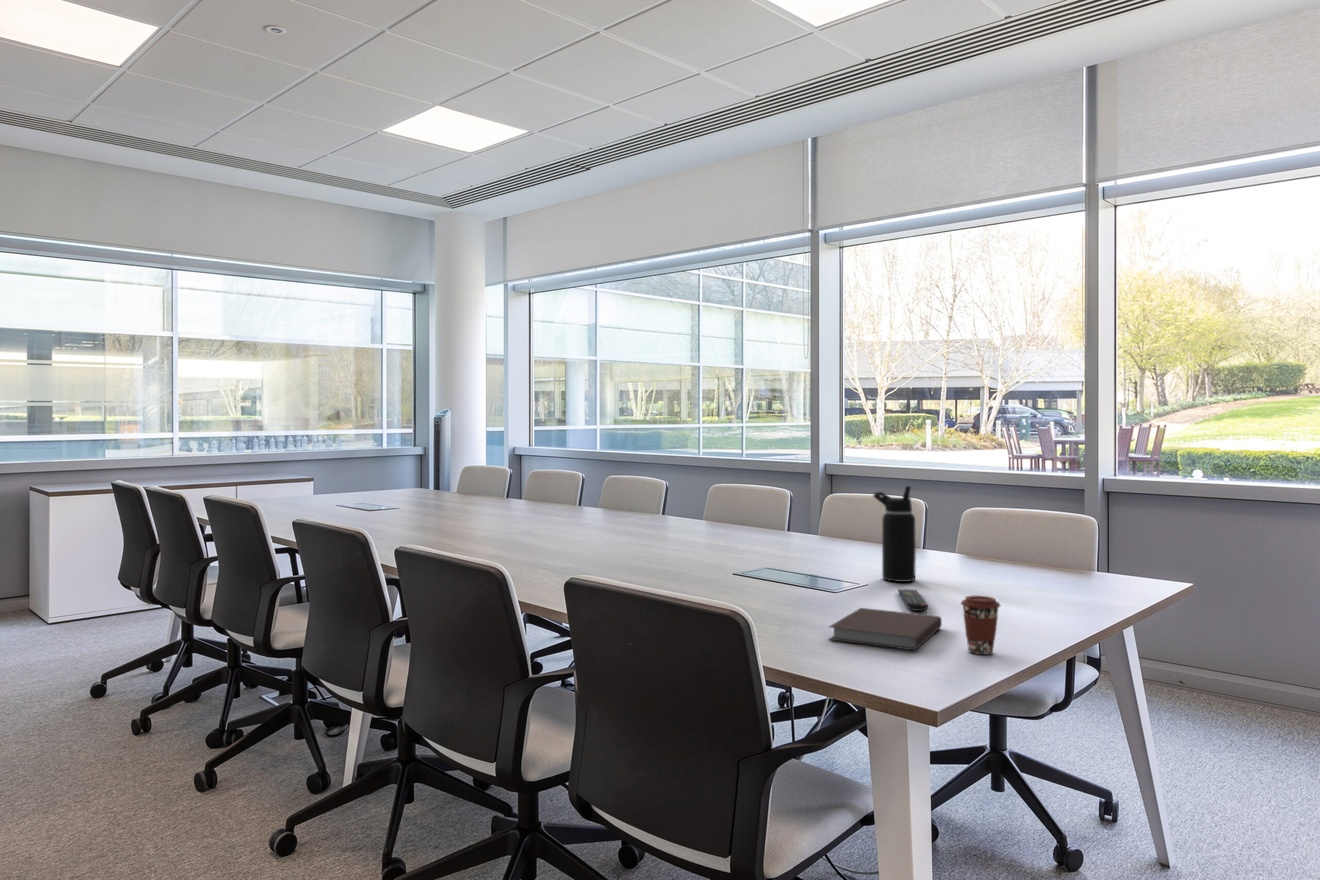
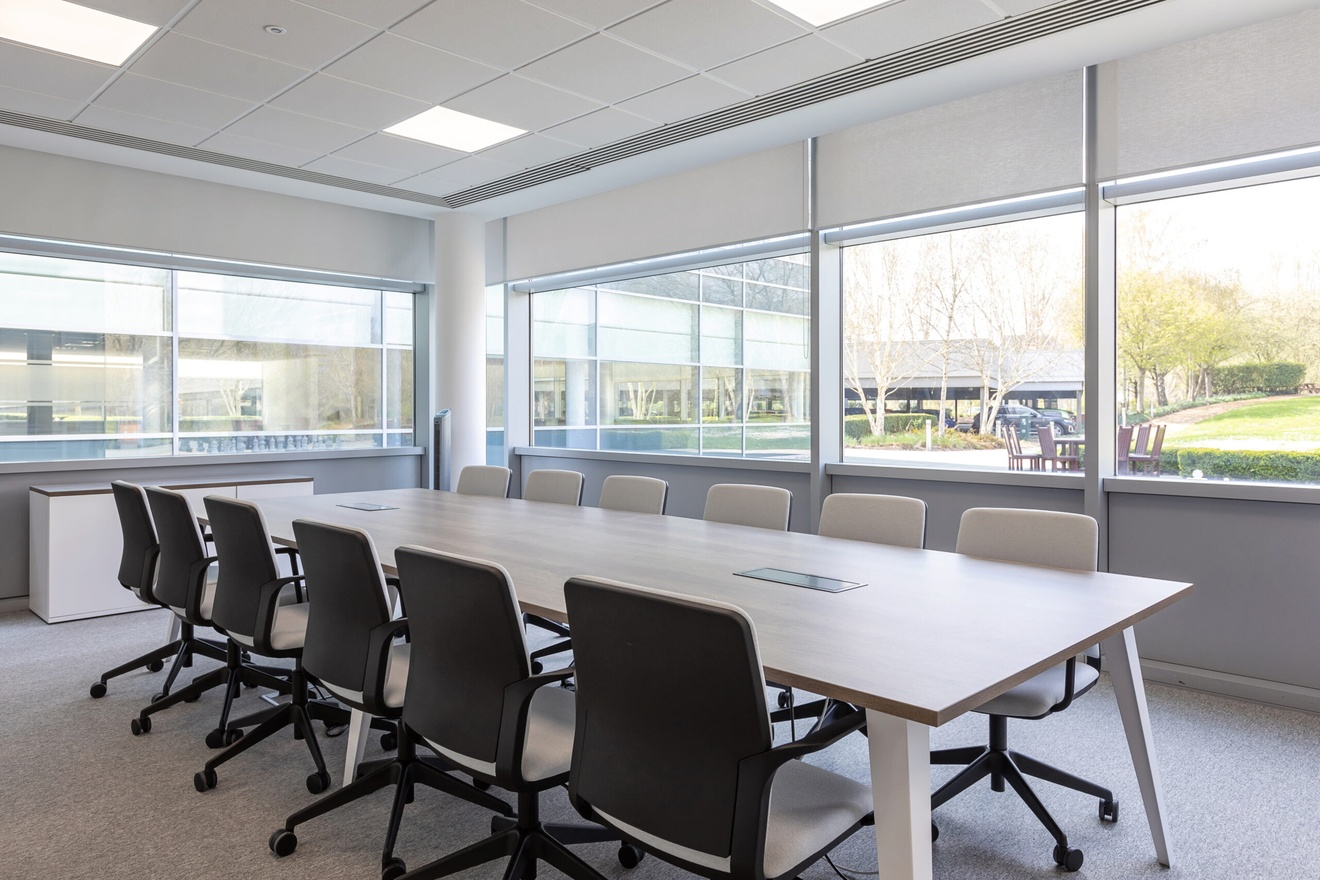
- coffee cup [960,595,1001,656]
- notebook [827,607,943,651]
- remote control [897,588,929,612]
- water bottle [872,485,917,583]
